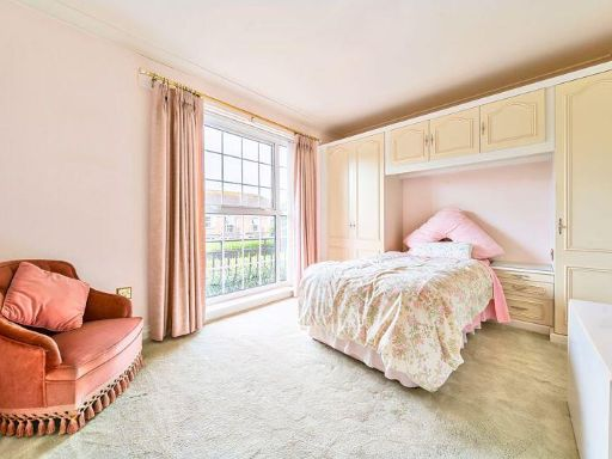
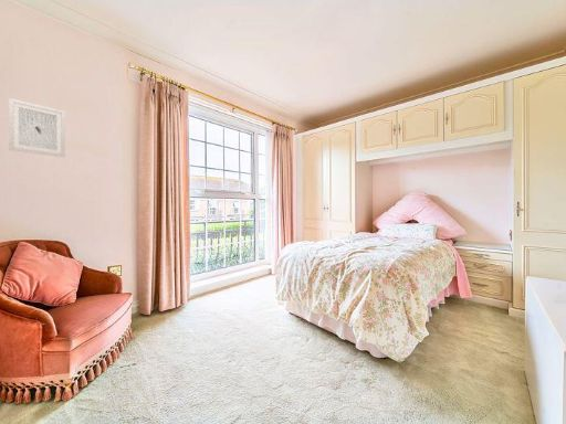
+ wall art [8,97,66,159]
